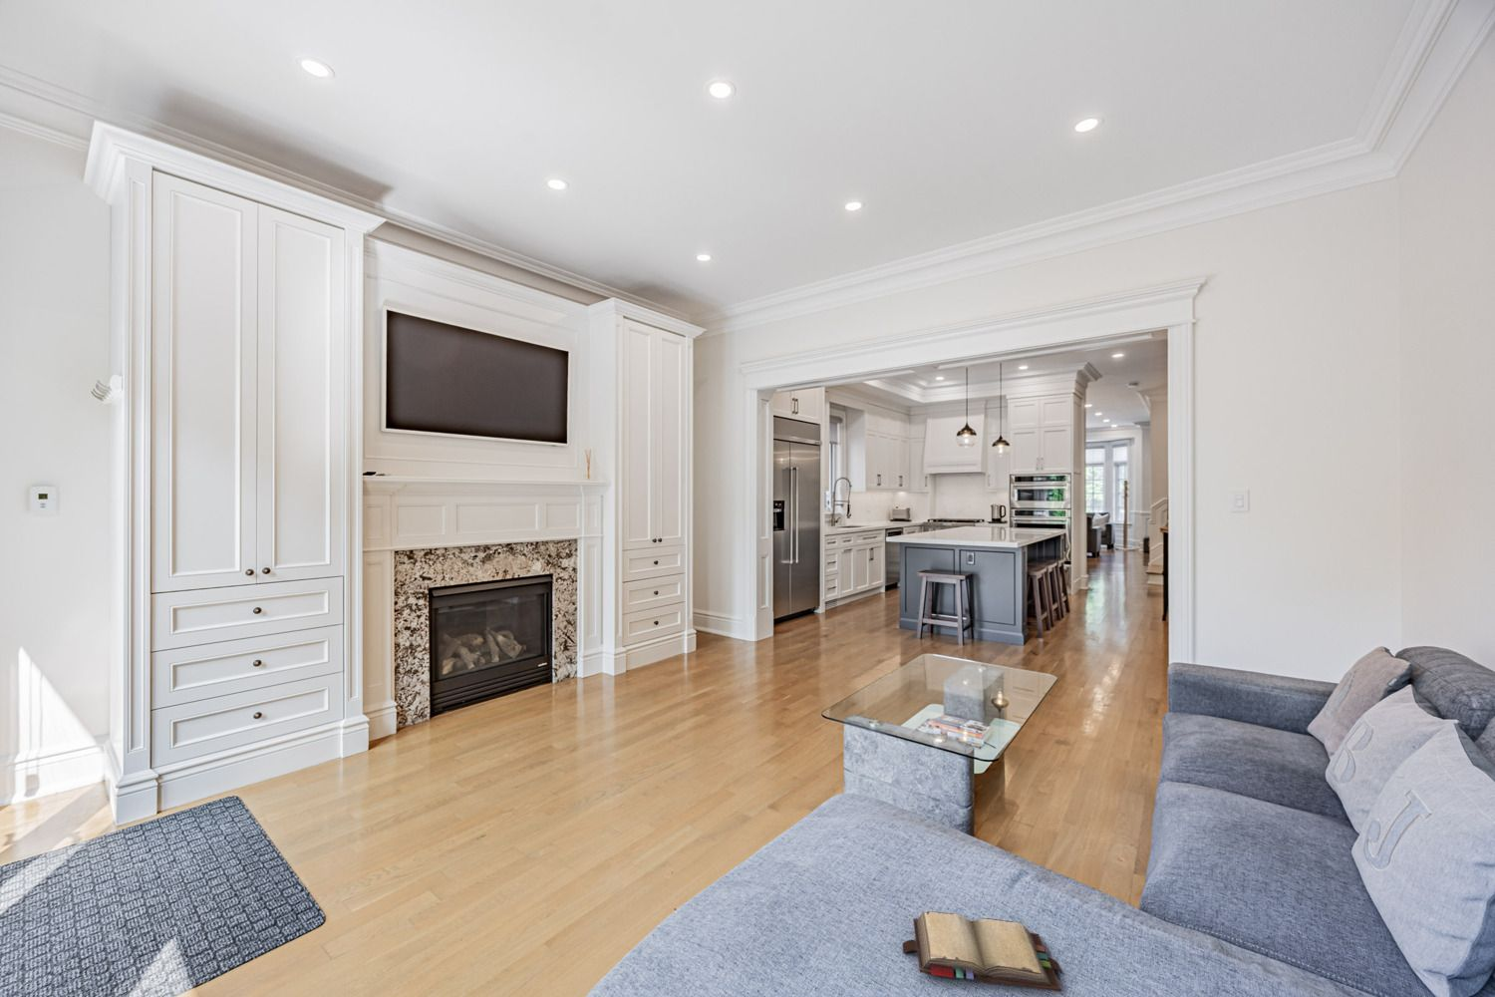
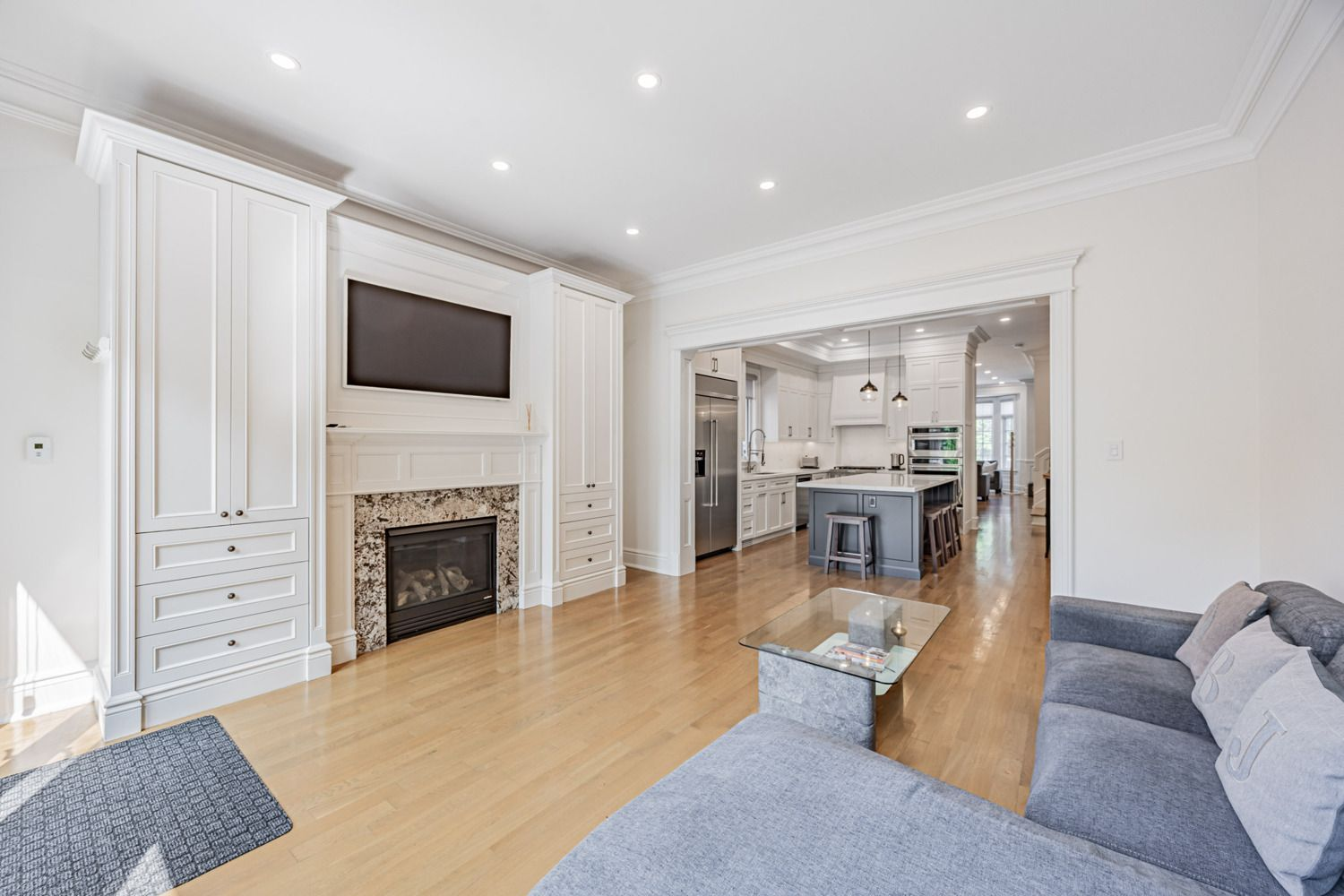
- hardback book [902,910,1063,993]
